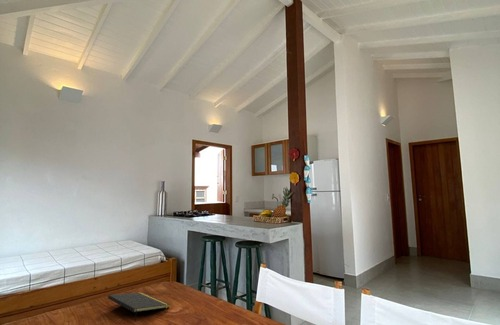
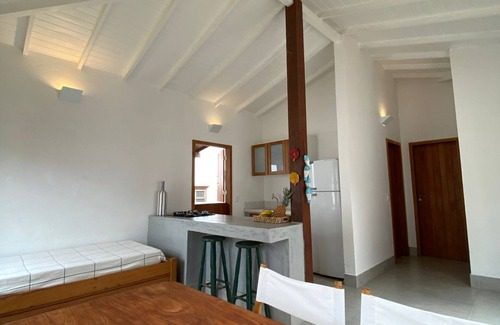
- notepad [107,291,171,322]
